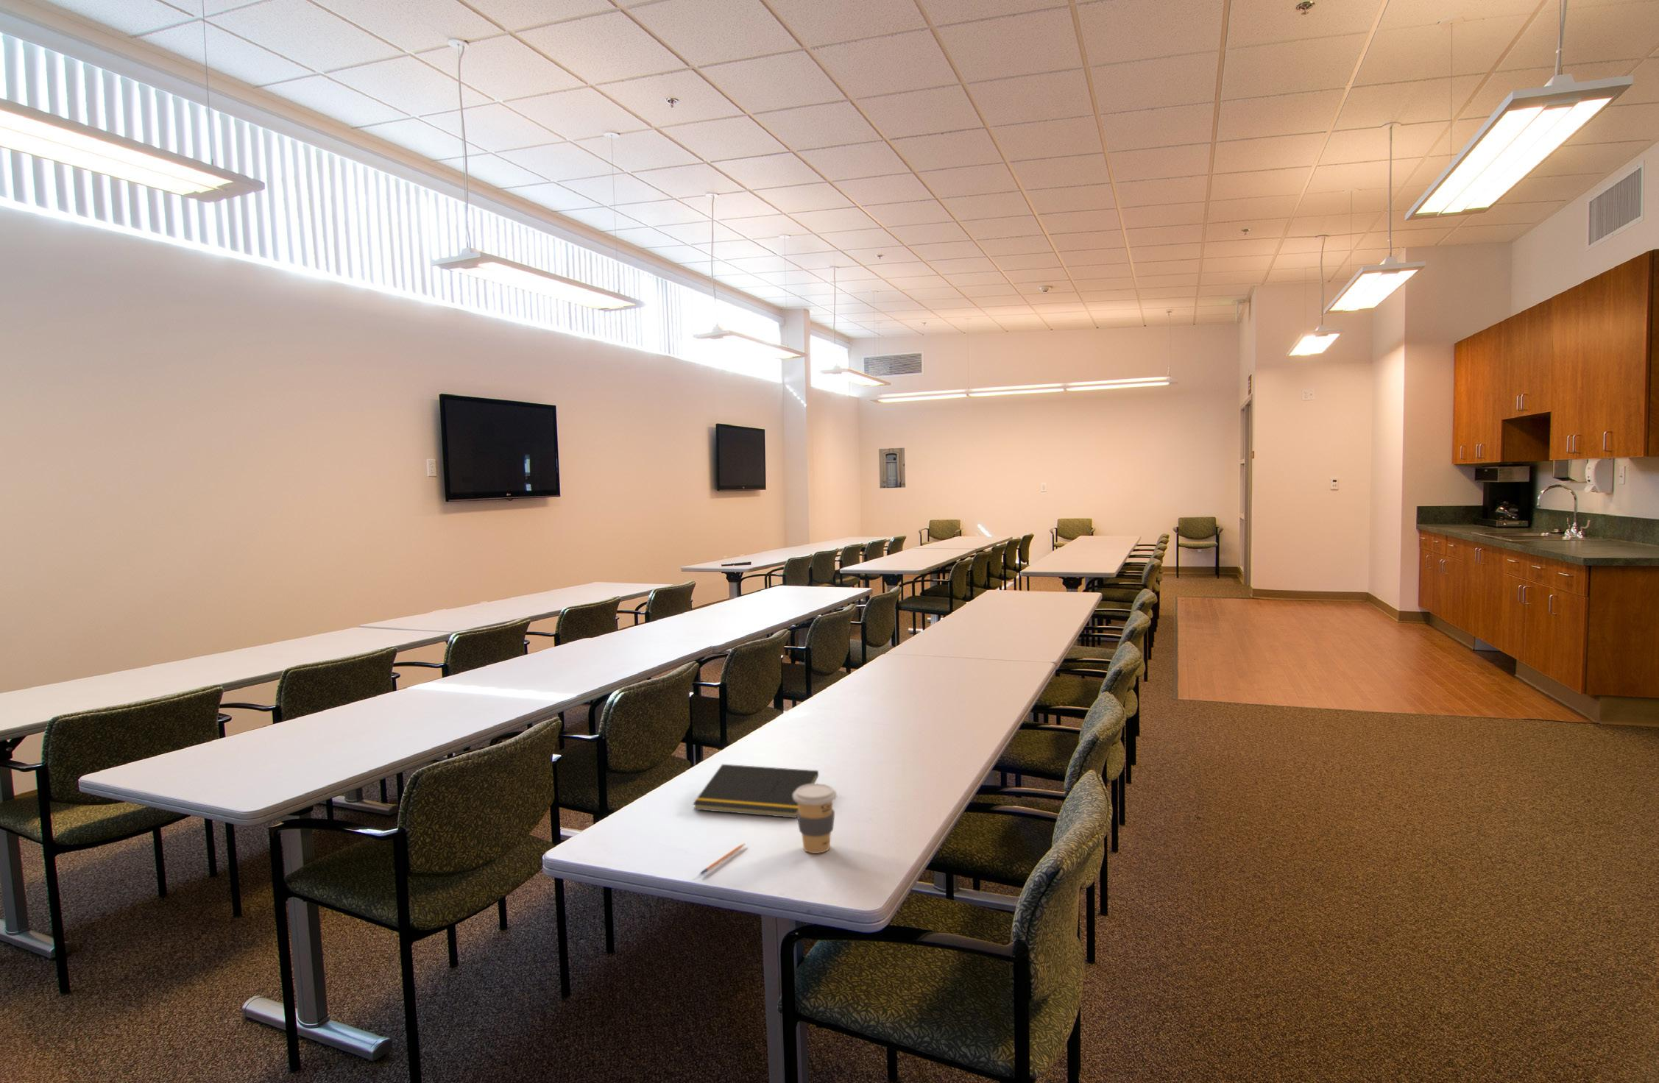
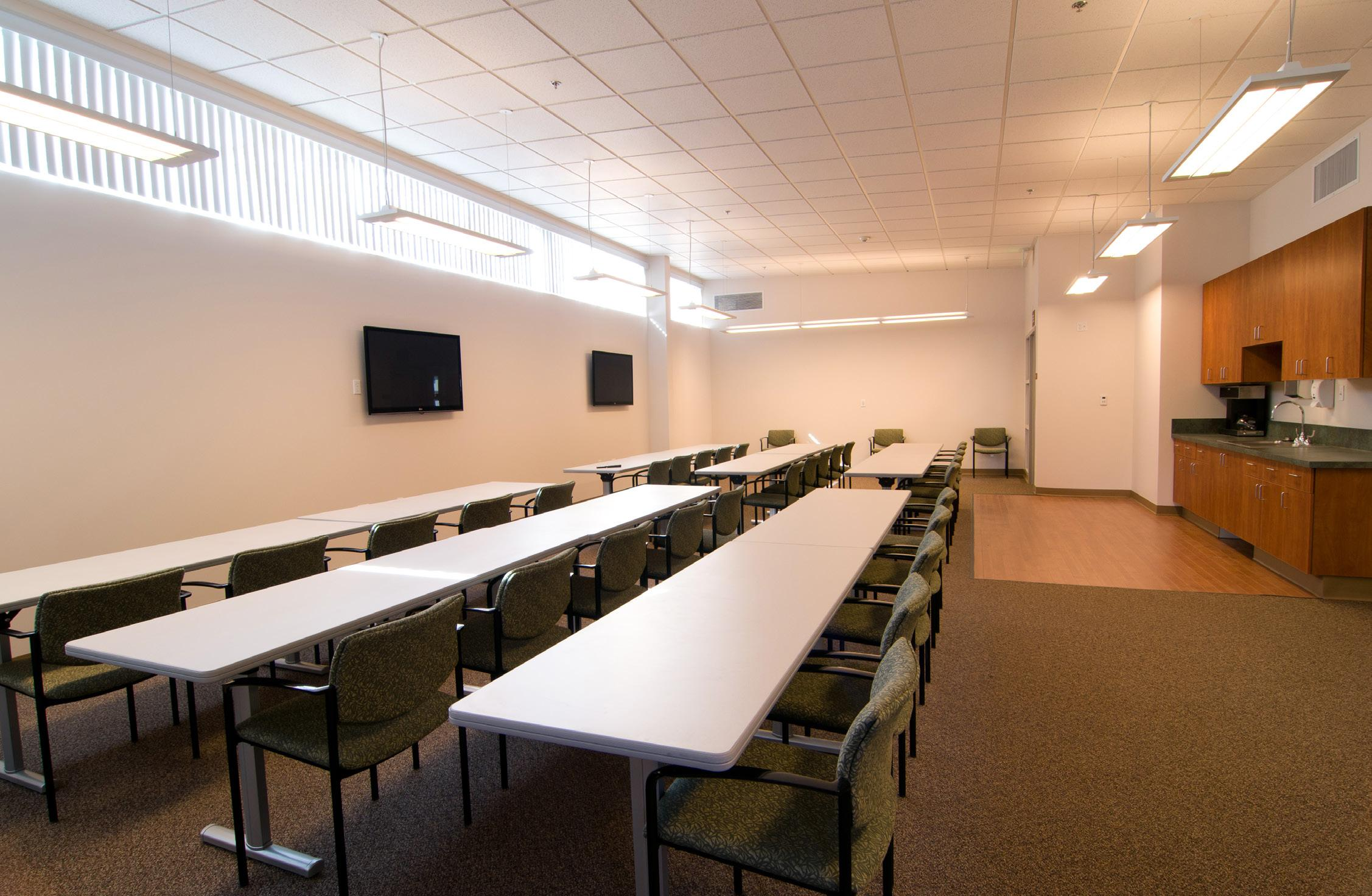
- notepad [692,764,819,818]
- coffee cup [793,783,838,855]
- pen [699,842,746,875]
- wall art [878,447,906,490]
